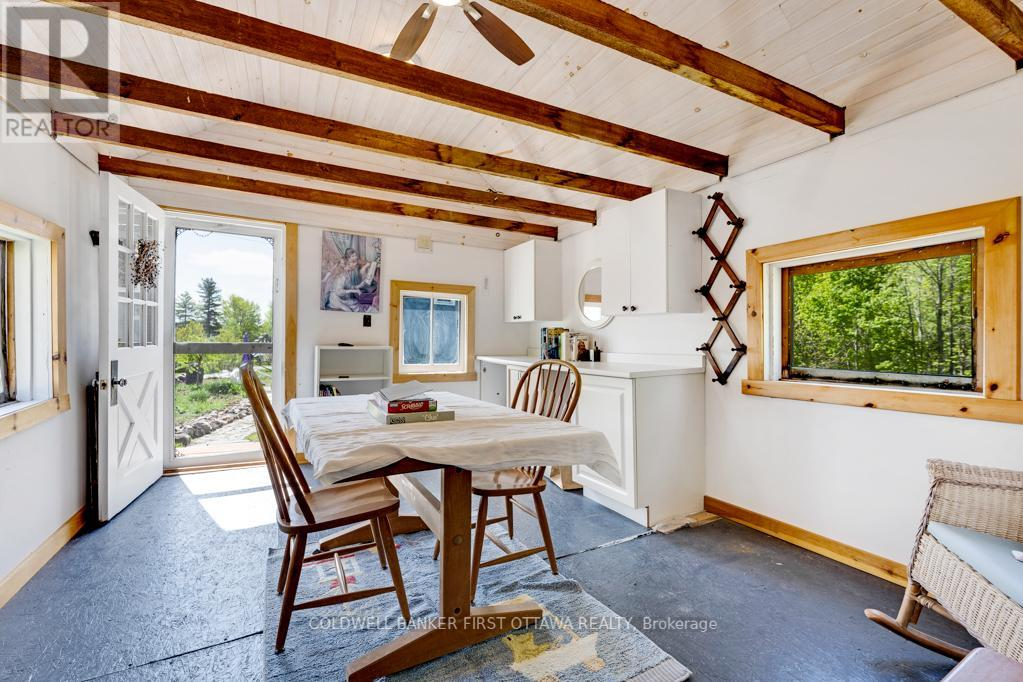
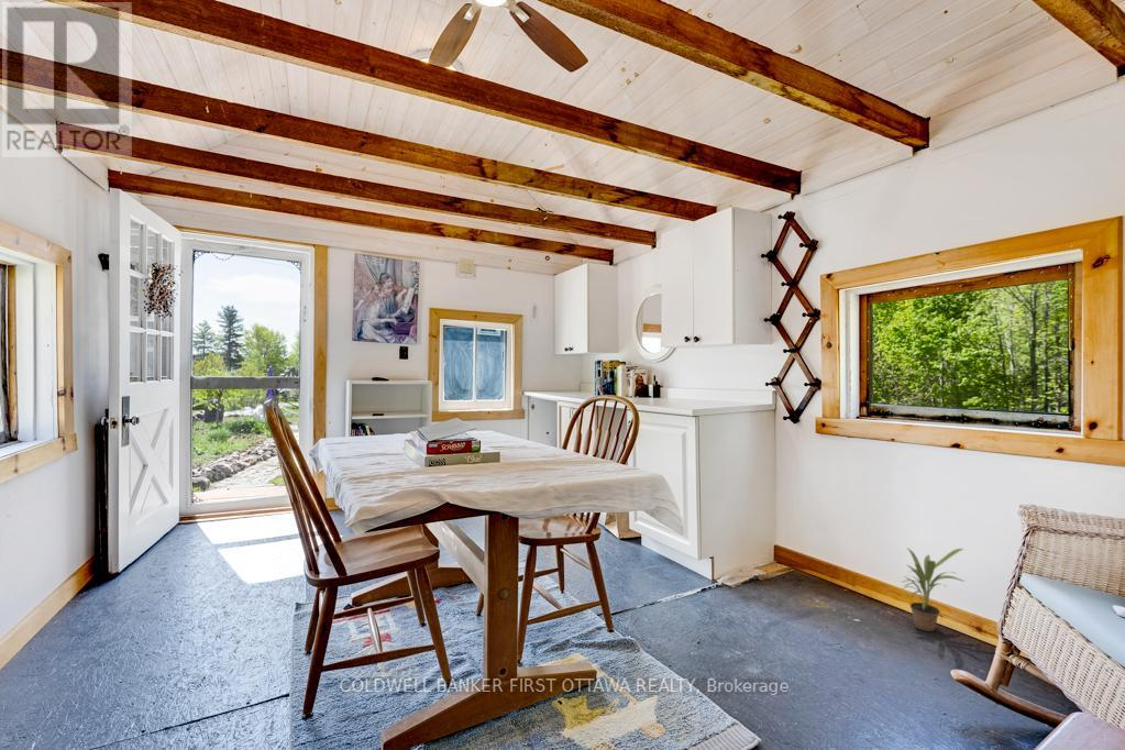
+ potted plant [898,547,964,632]
